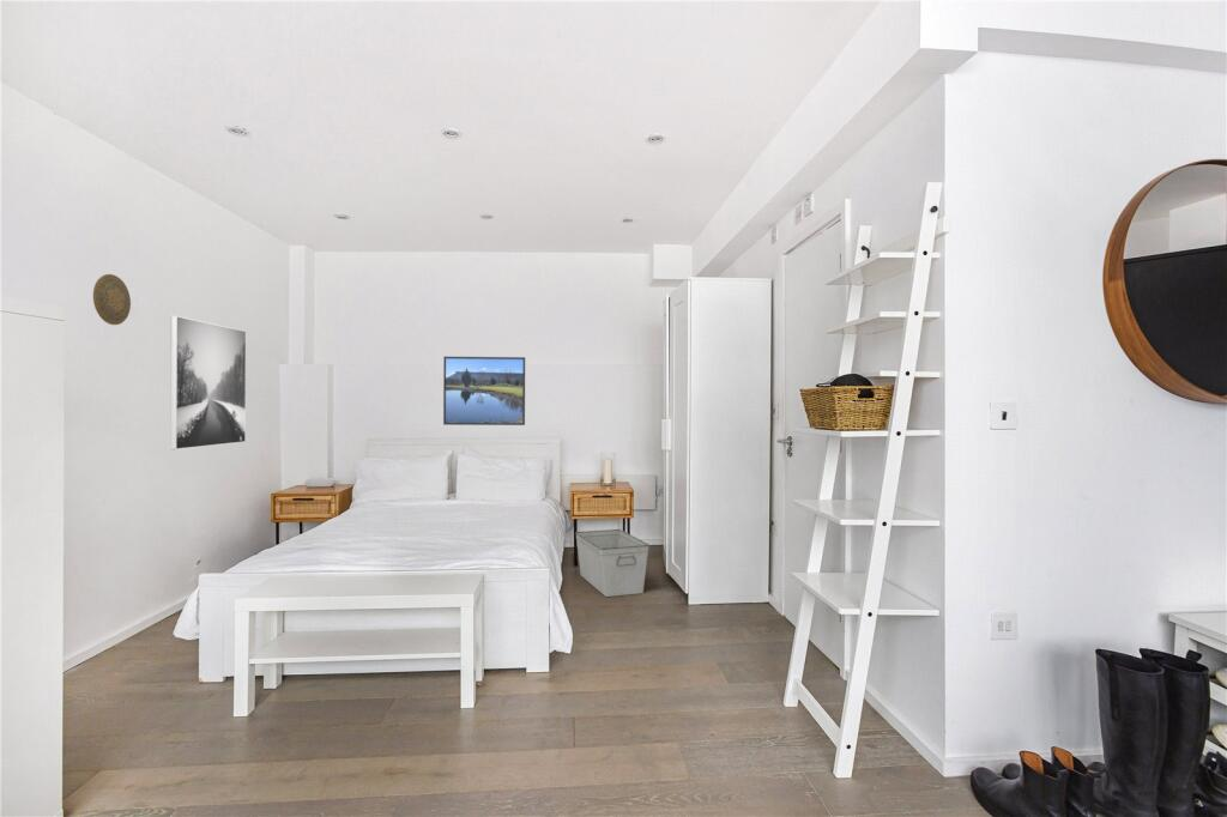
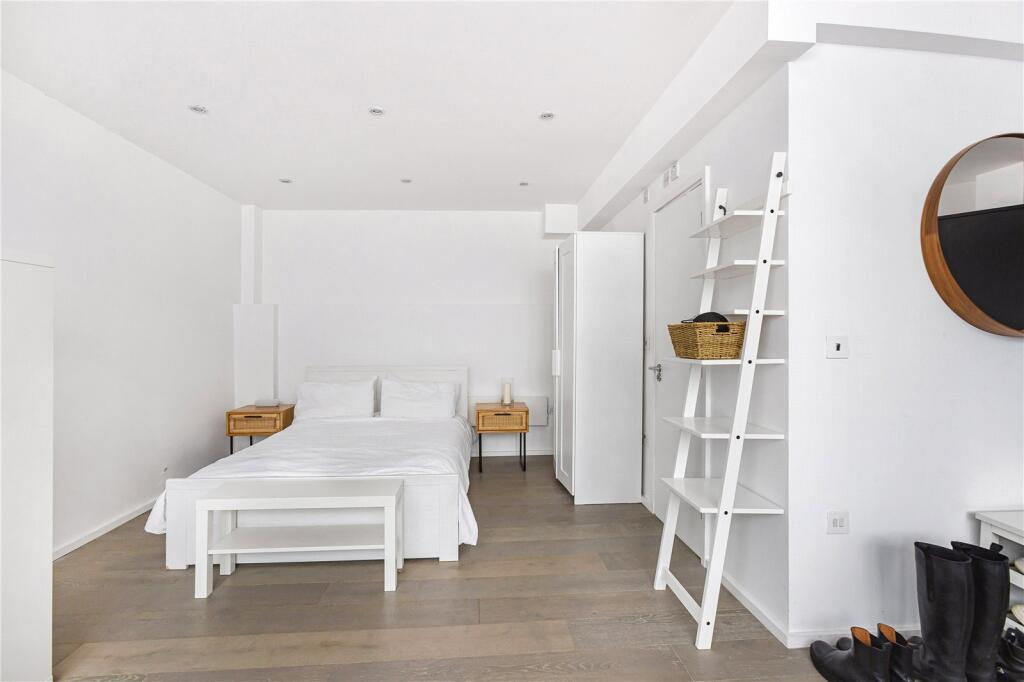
- decorative plate [92,273,132,326]
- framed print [169,315,247,450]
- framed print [442,356,526,426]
- storage bin [575,528,651,598]
